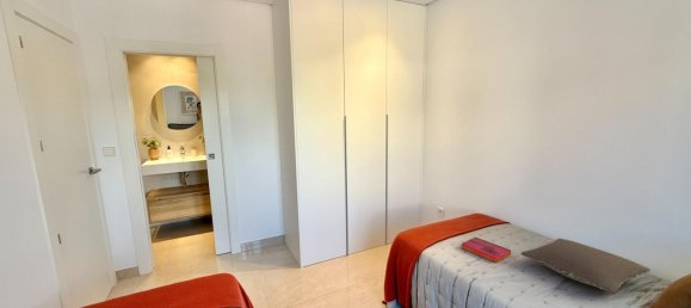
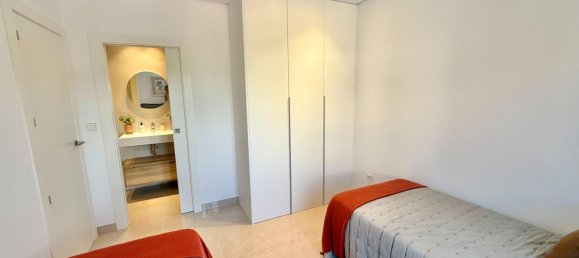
- hardback book [459,236,512,264]
- pillow [520,238,652,295]
